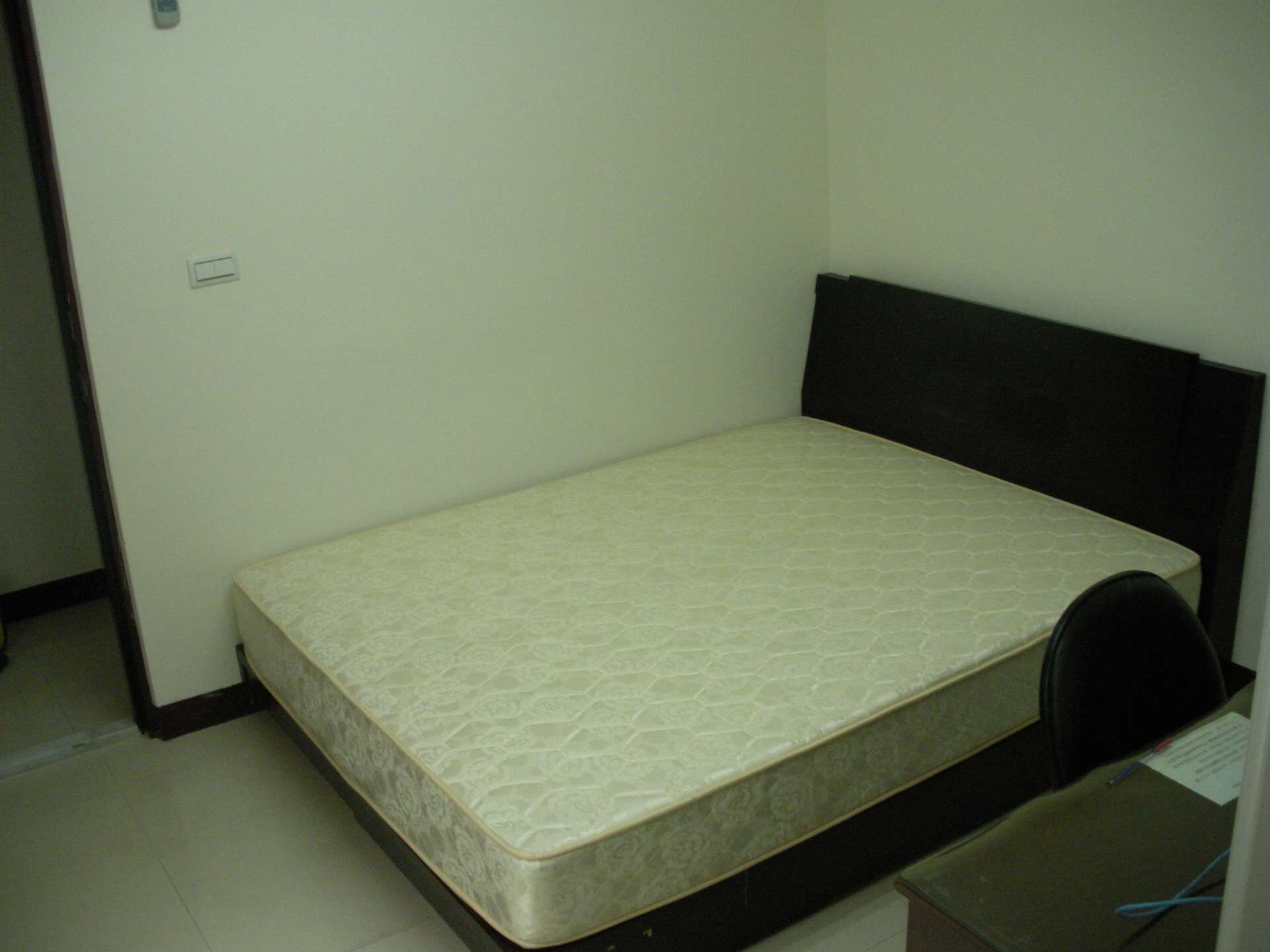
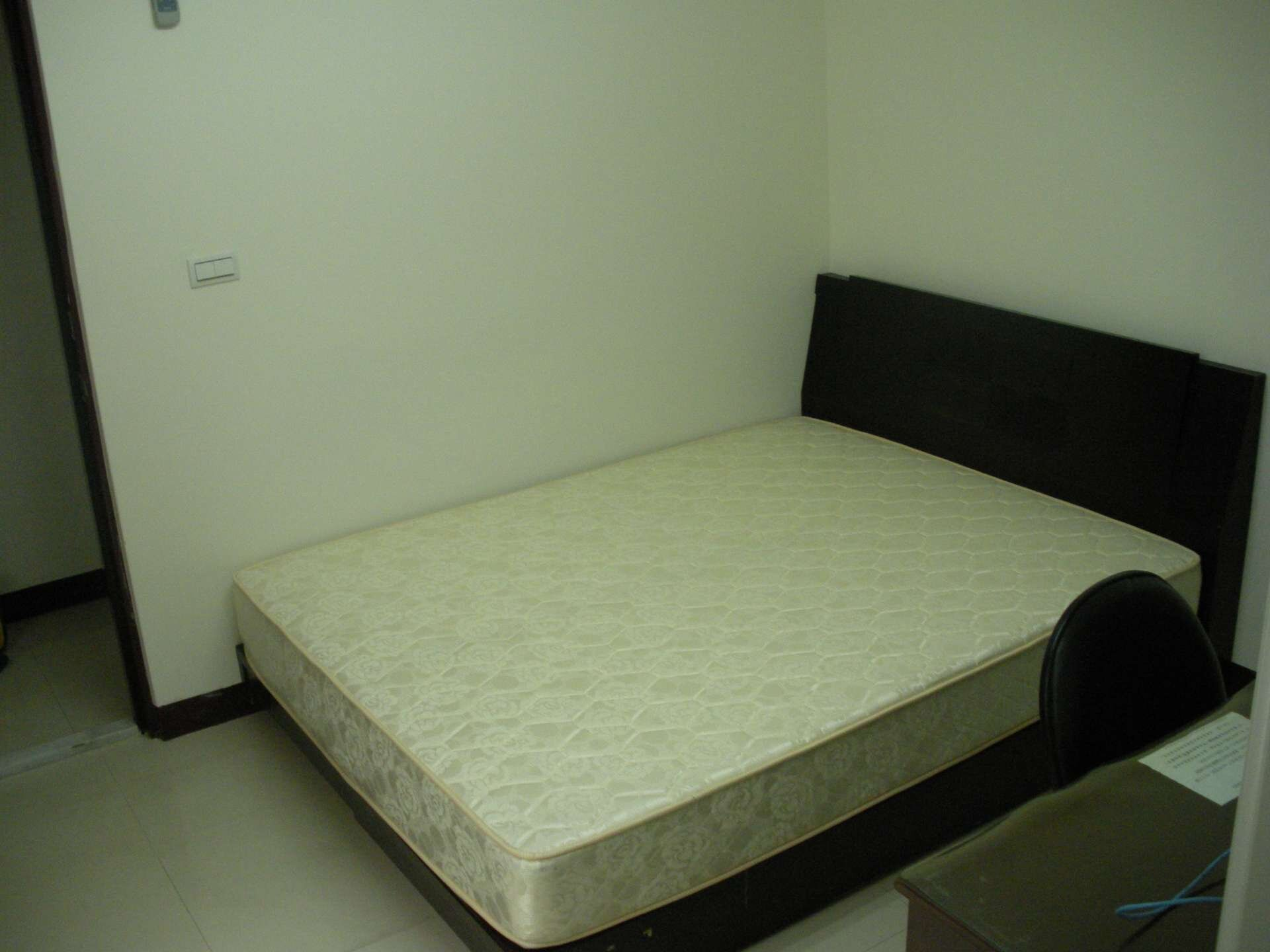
- pen [1106,737,1174,785]
